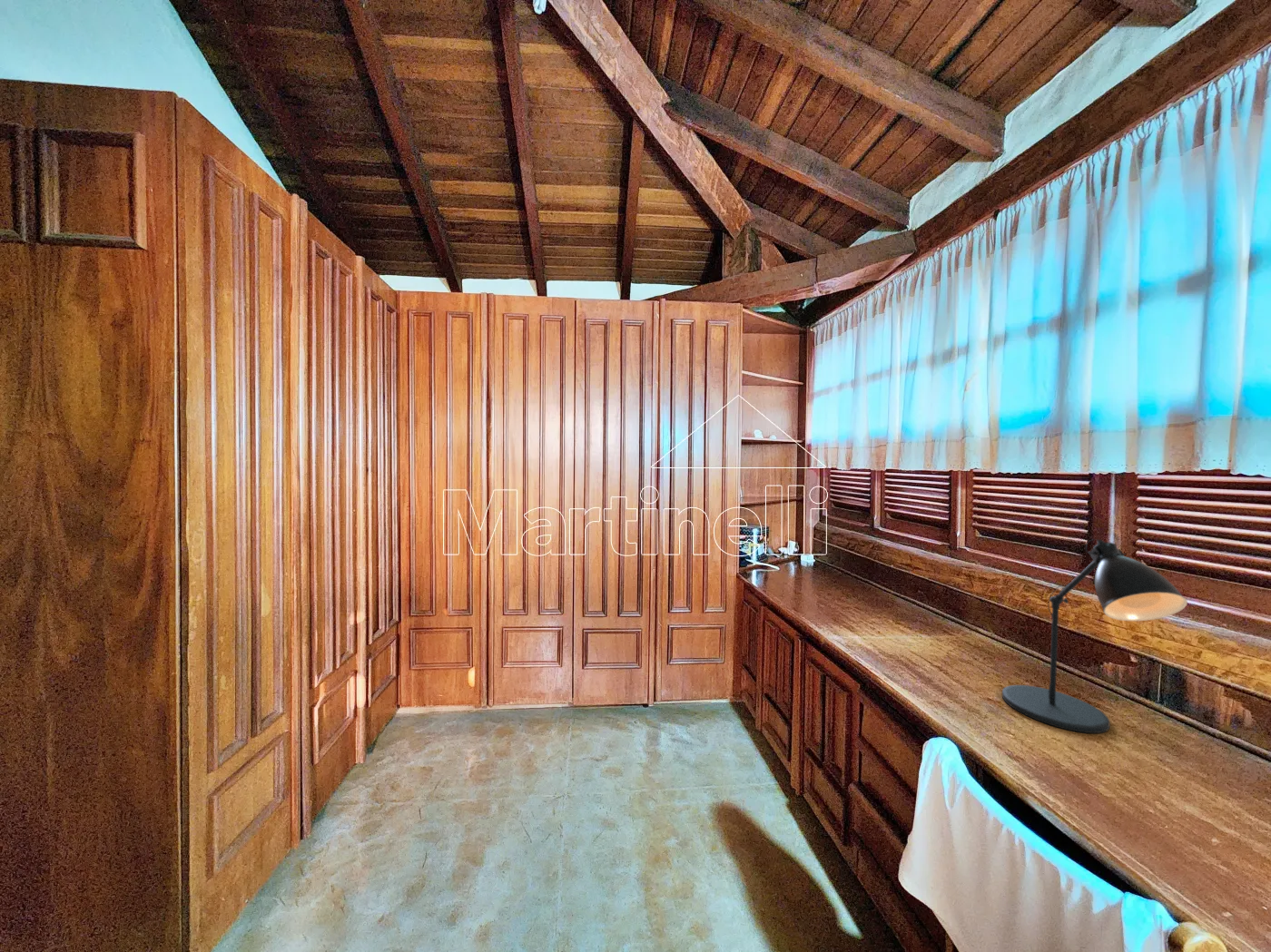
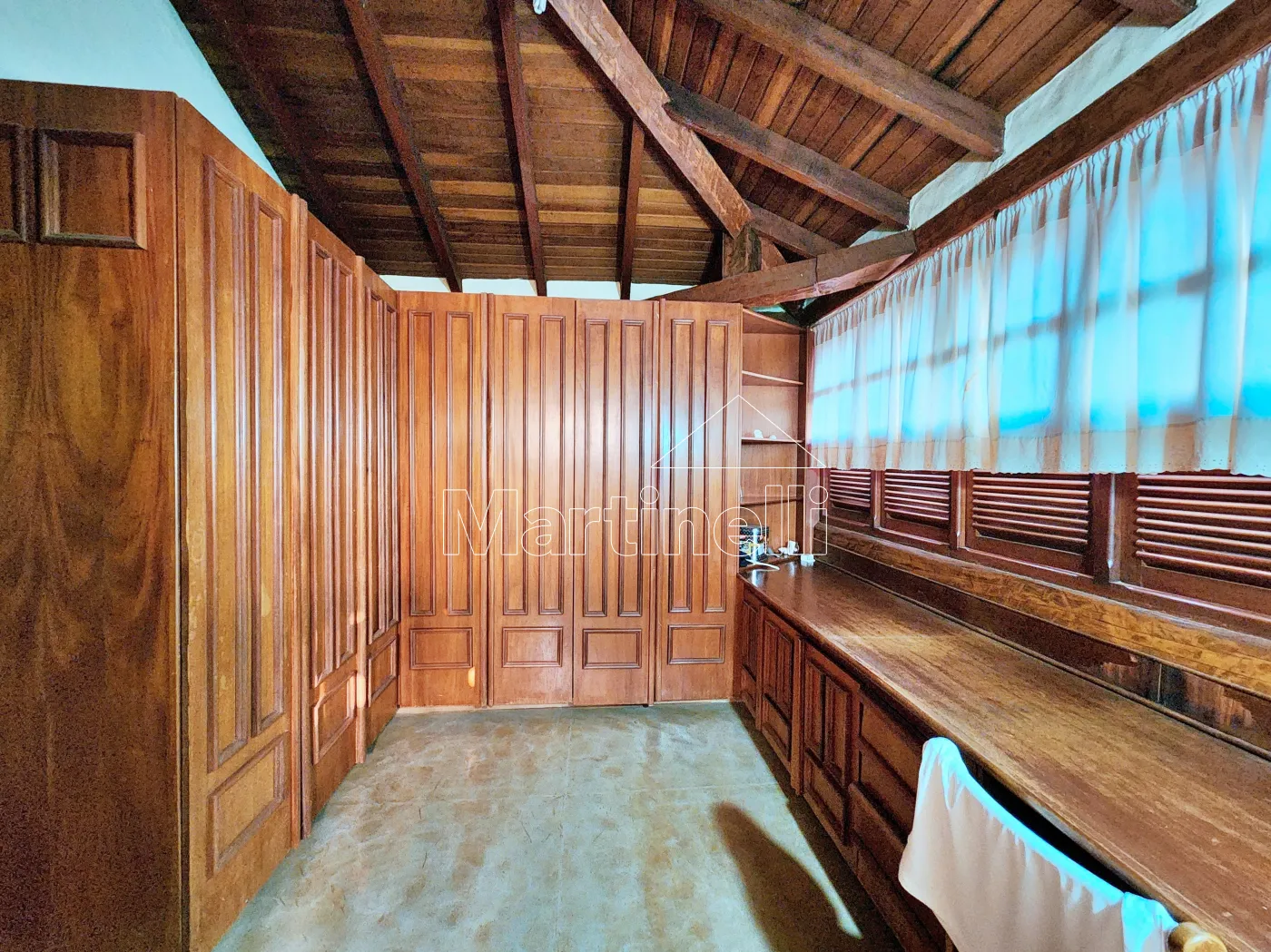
- desk lamp [1001,538,1188,734]
